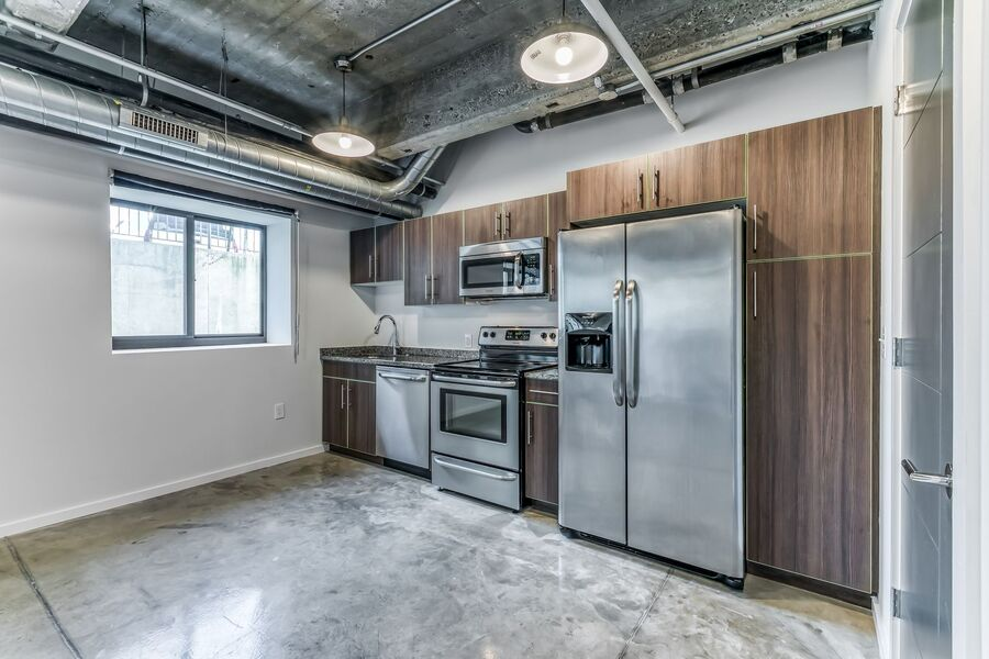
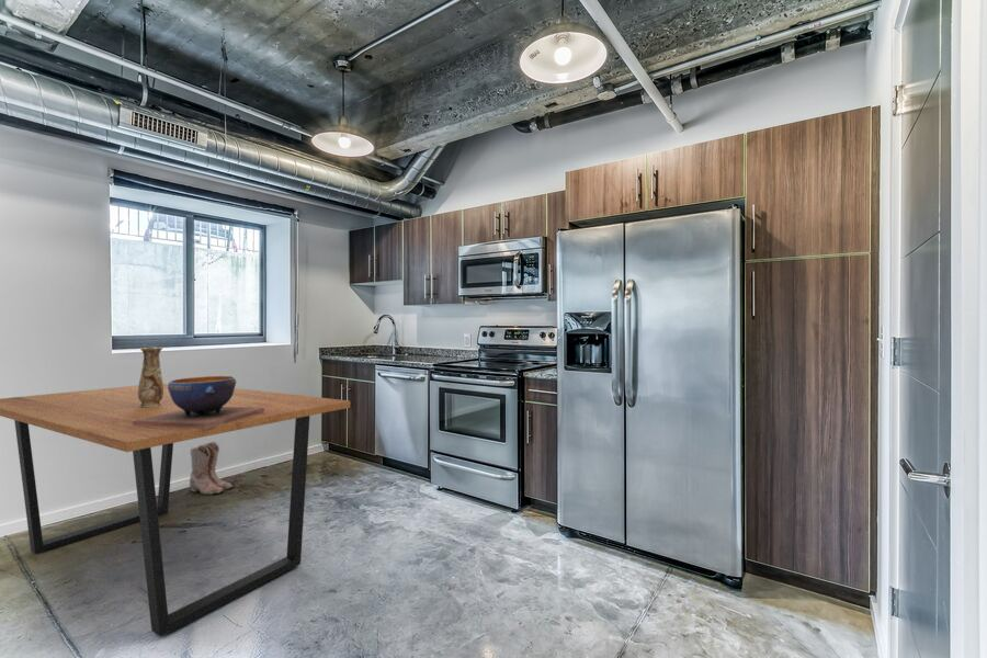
+ vase [138,347,163,407]
+ dining table [0,382,351,637]
+ boots [189,441,234,496]
+ decorative bowl [133,375,264,429]
